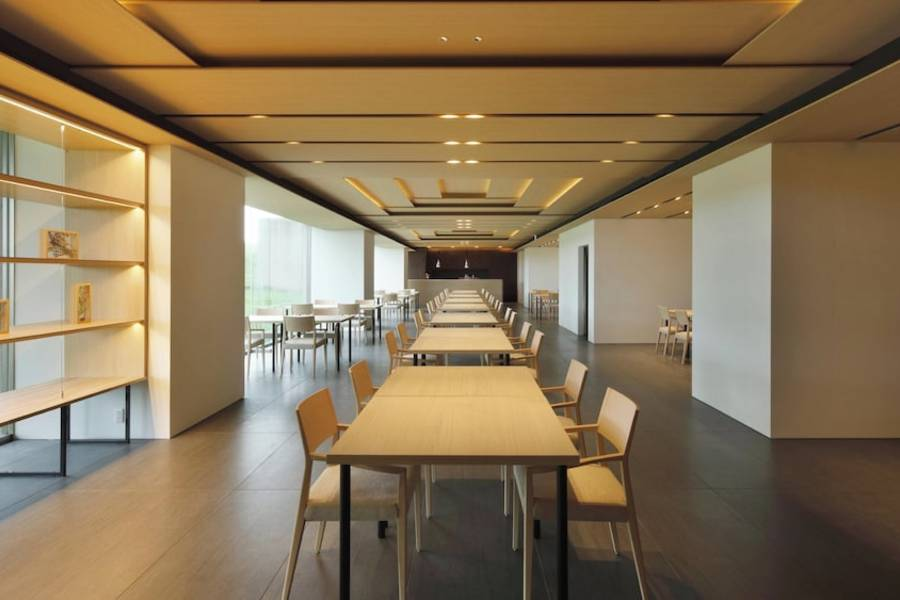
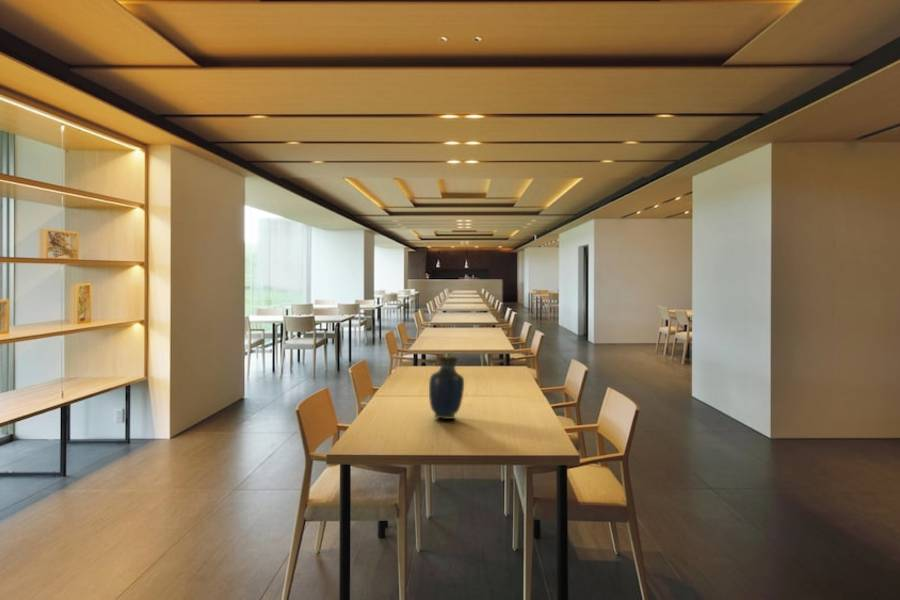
+ vase [428,355,465,420]
